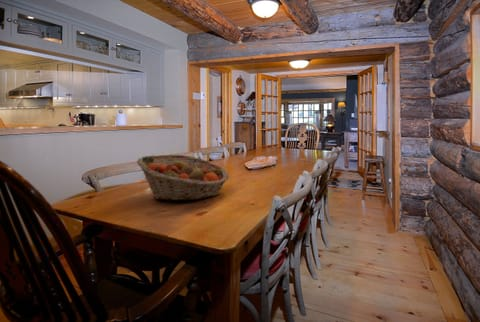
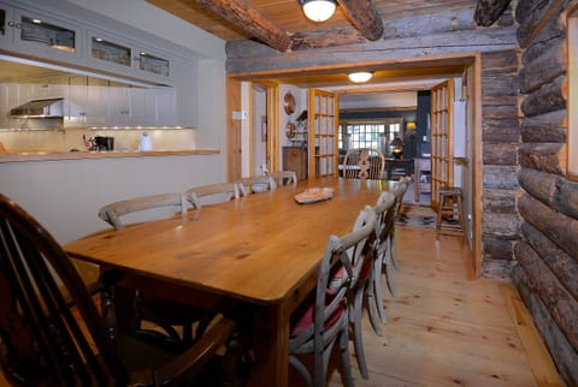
- fruit basket [136,154,230,201]
